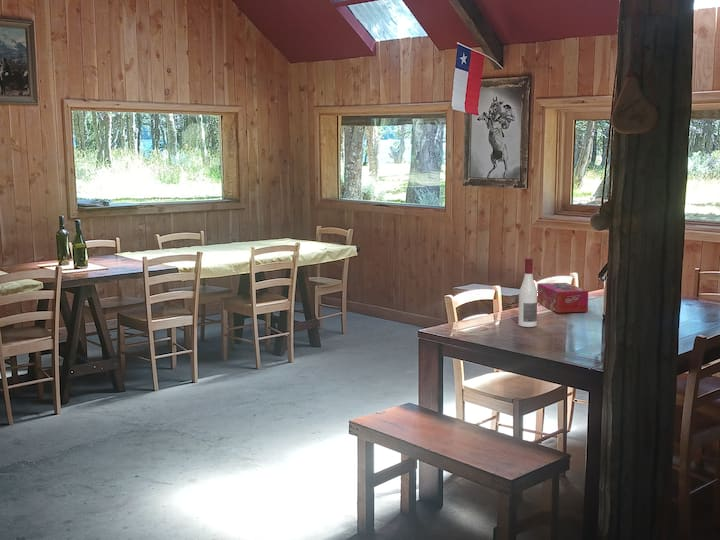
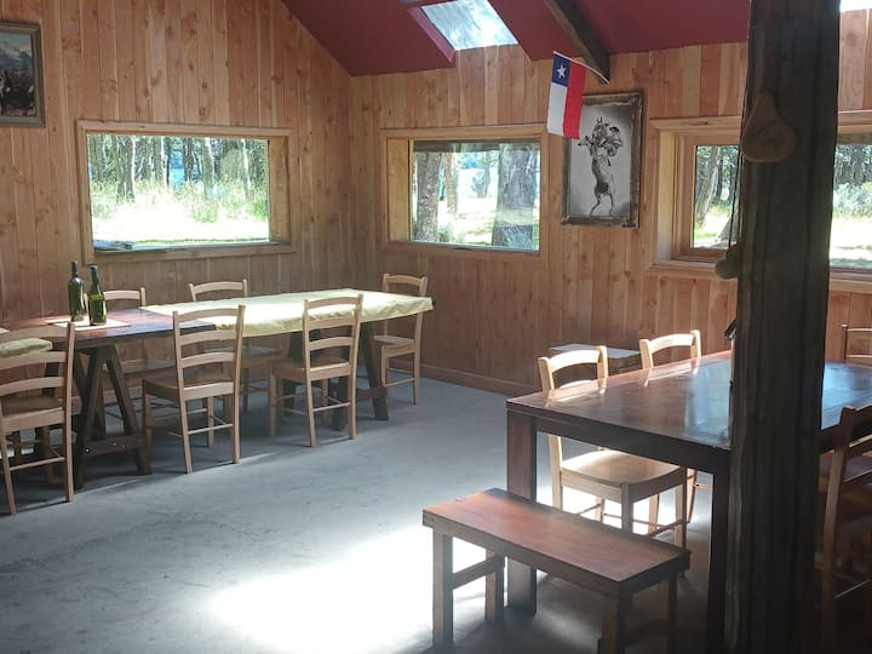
- tissue box [536,282,589,314]
- alcohol [518,257,538,328]
